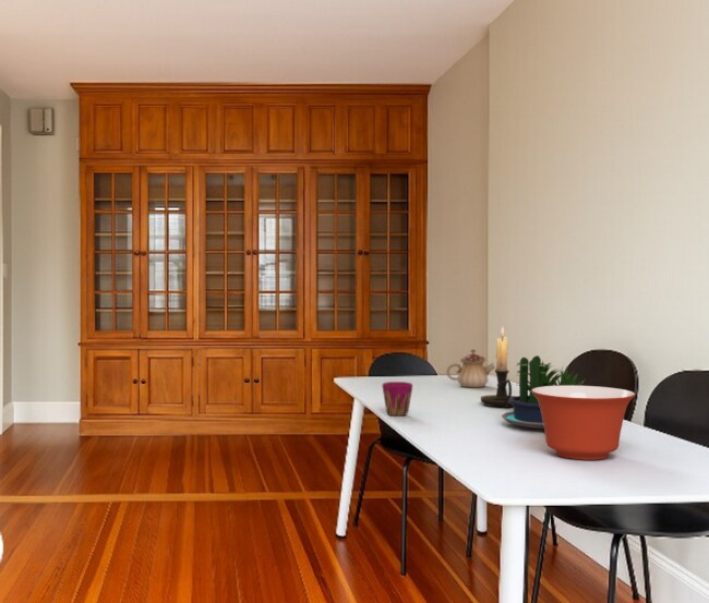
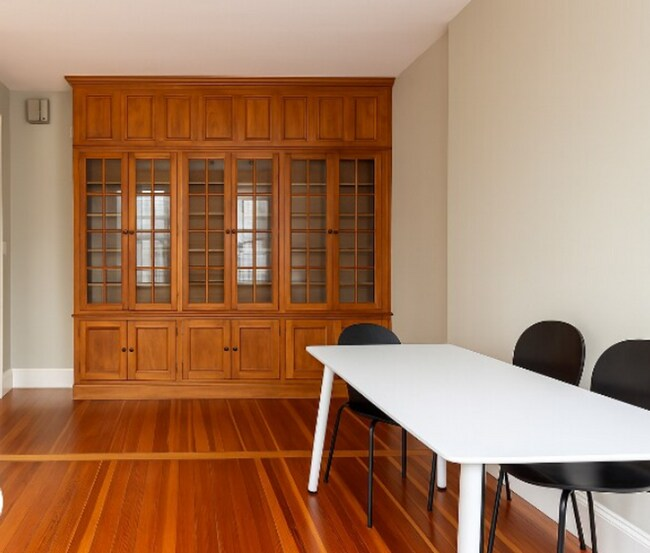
- candle holder [480,325,517,409]
- potted plant [501,354,586,430]
- mixing bowl [531,385,636,461]
- teapot [445,348,496,388]
- cup [381,381,413,417]
